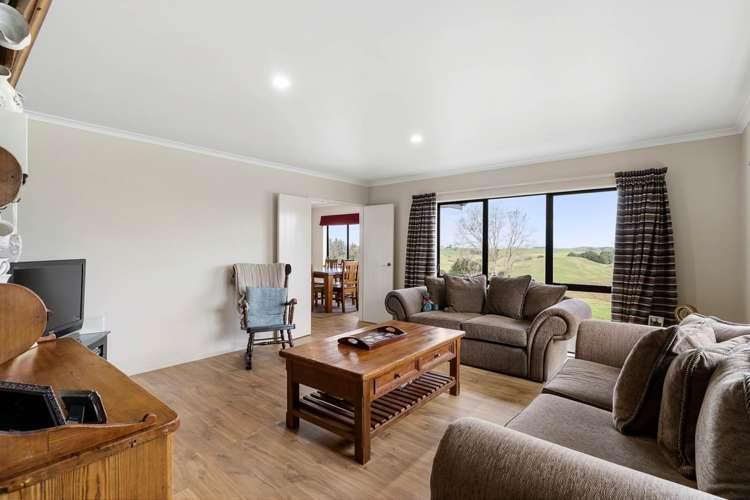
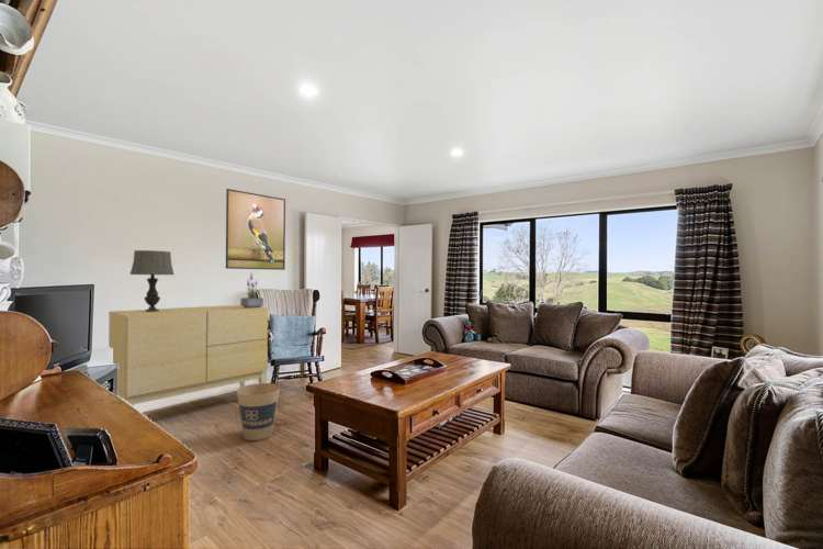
+ potted plant [239,271,264,309]
+ table lamp [128,249,176,312]
+ sideboard [108,304,269,407]
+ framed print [225,188,286,271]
+ trash can [236,382,281,441]
